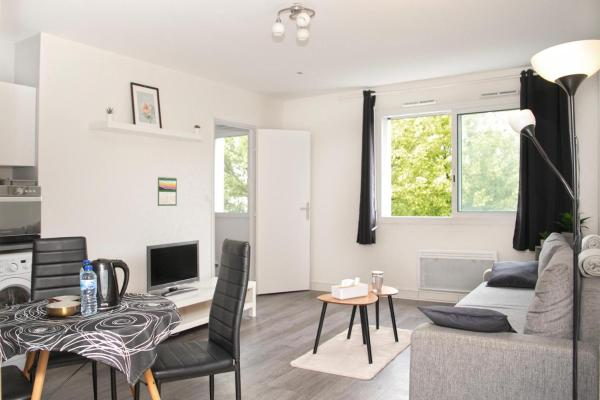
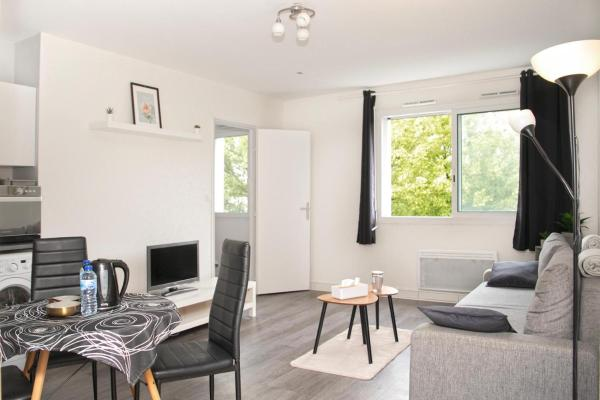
- calendar [157,176,178,207]
